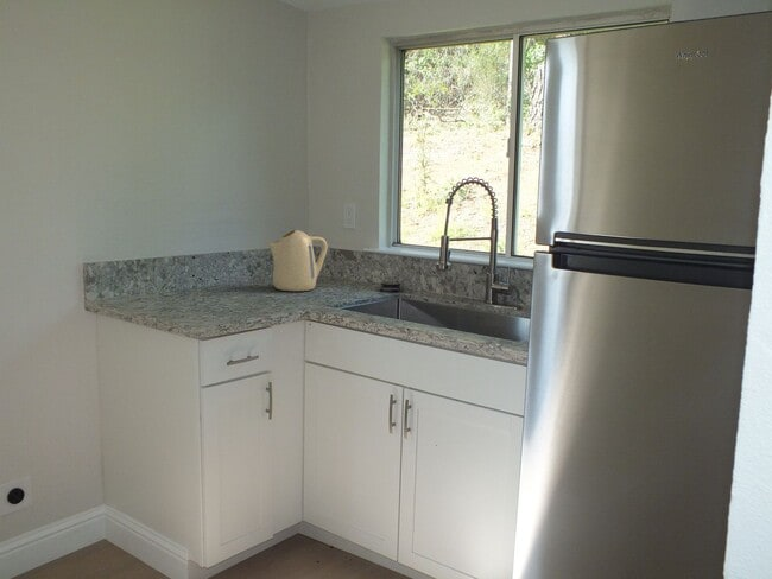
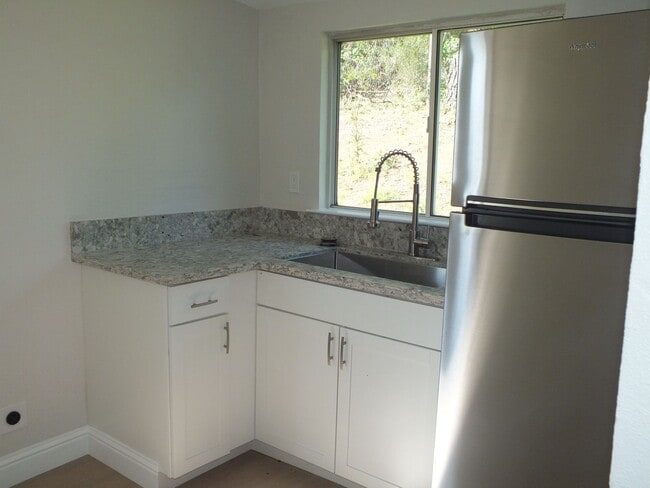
- kettle [267,229,329,292]
